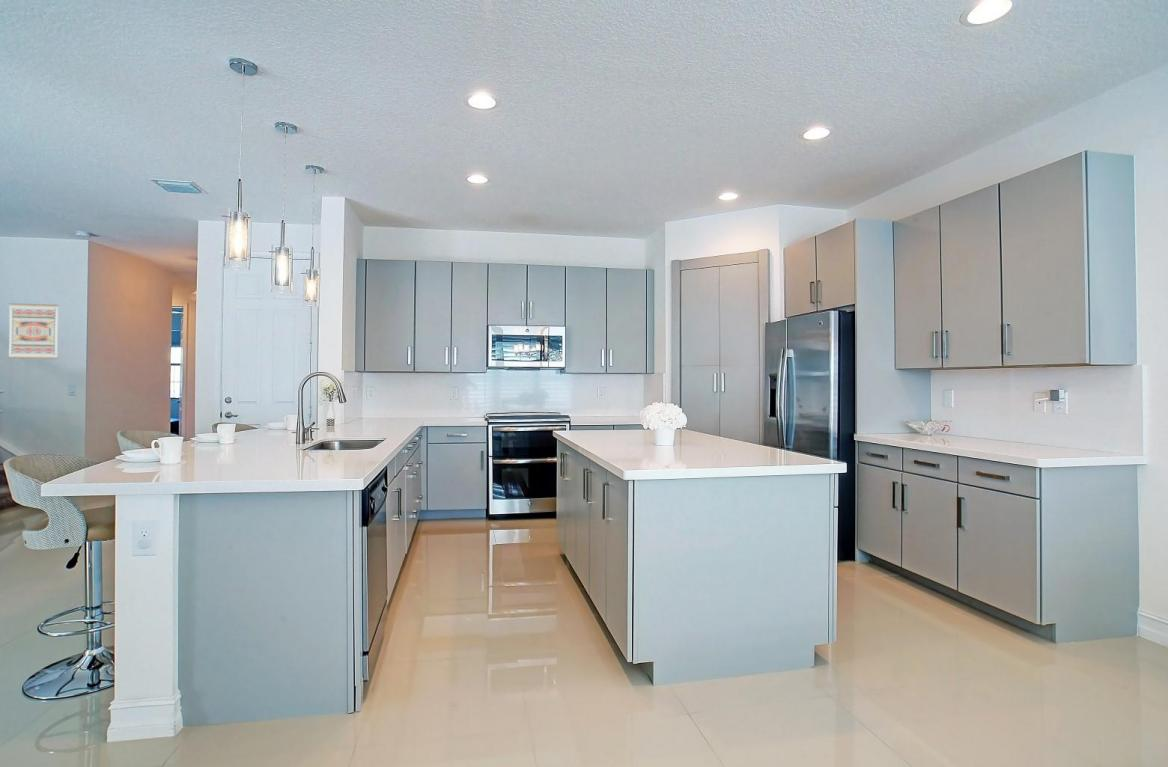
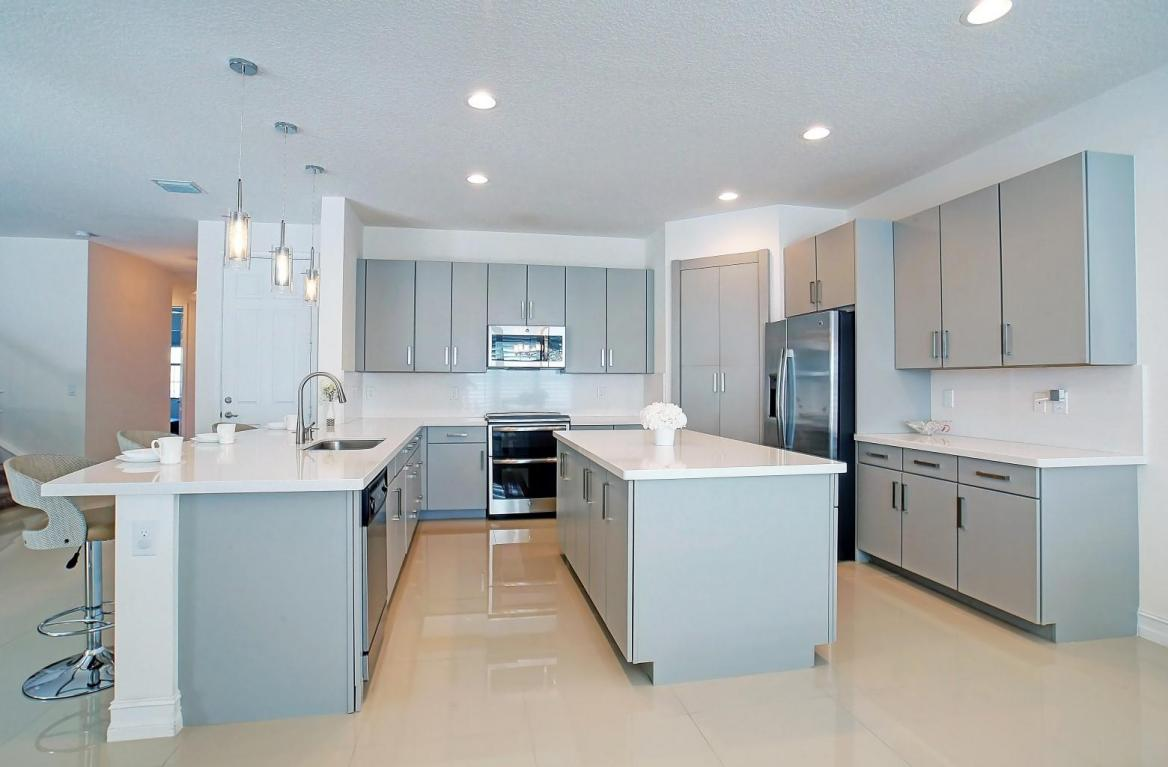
- wall art [7,302,60,360]
